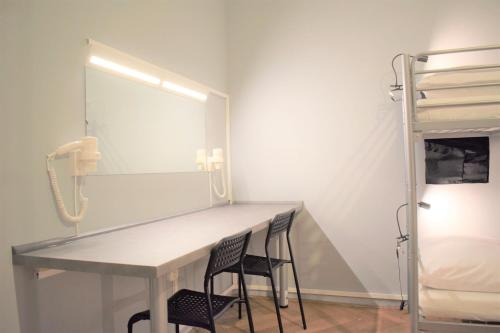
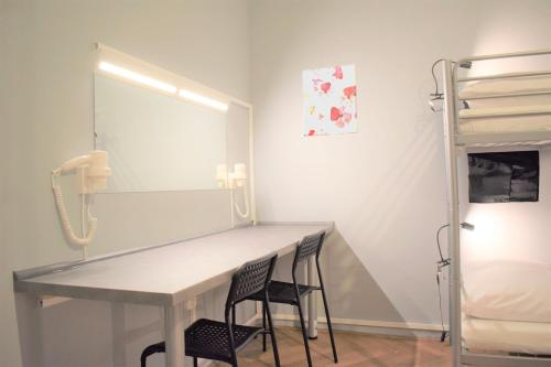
+ wall art [302,63,358,137]
